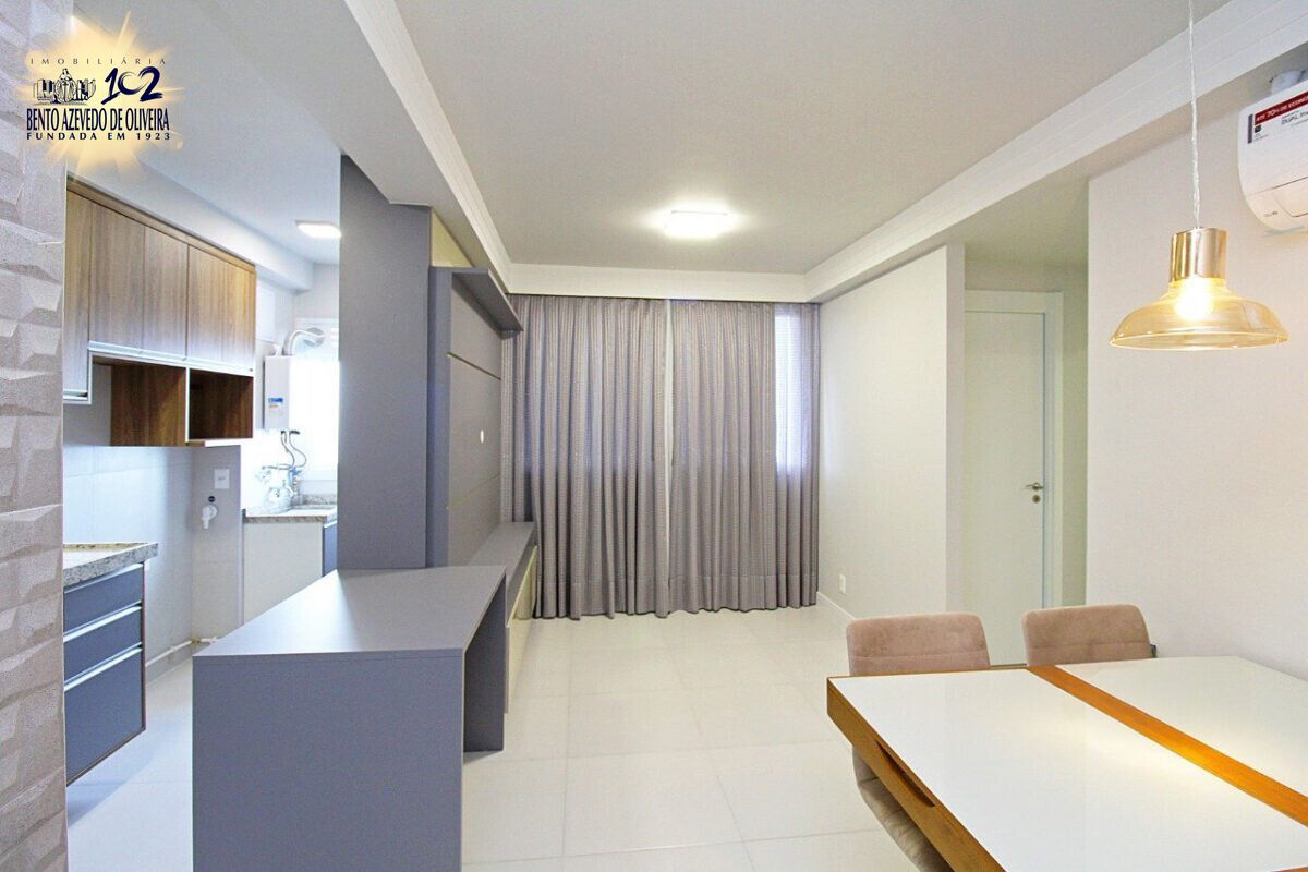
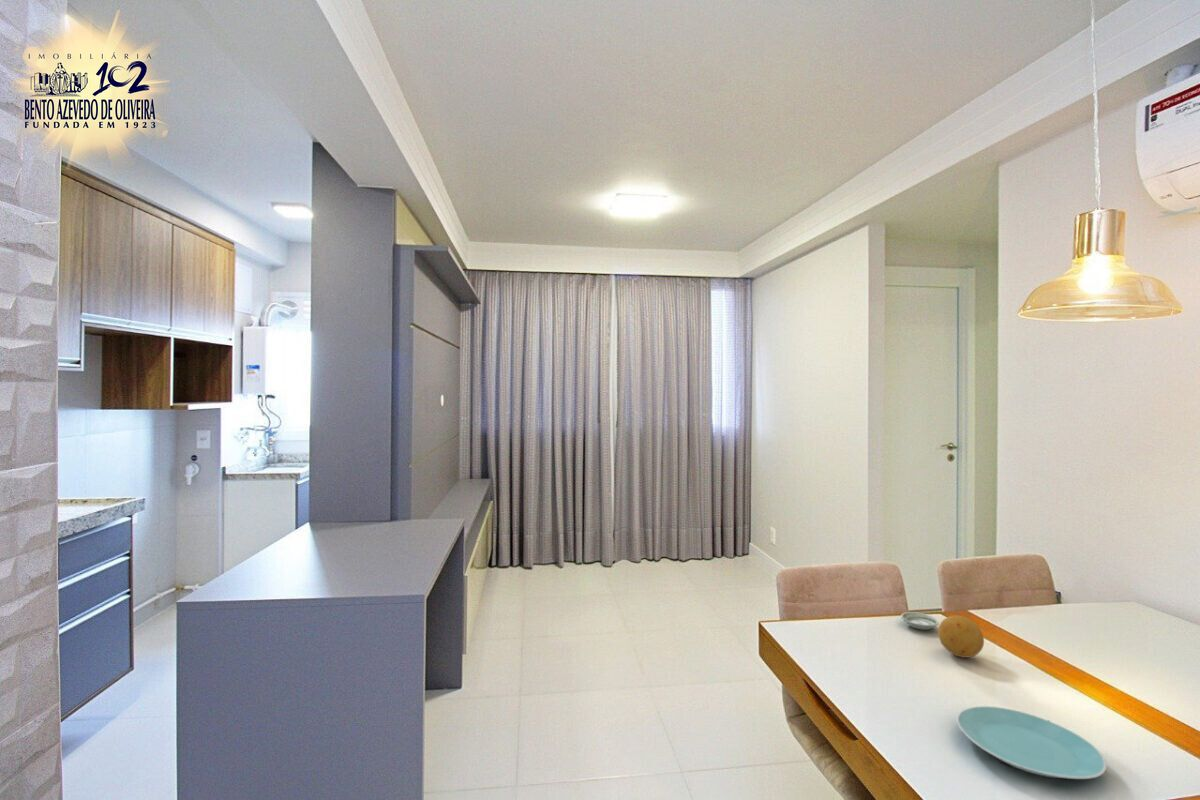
+ saucer [900,611,940,631]
+ plate [956,705,1108,780]
+ fruit [937,615,985,658]
